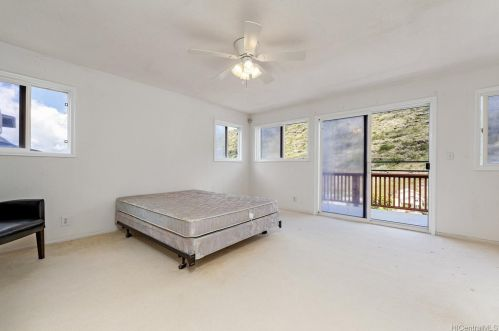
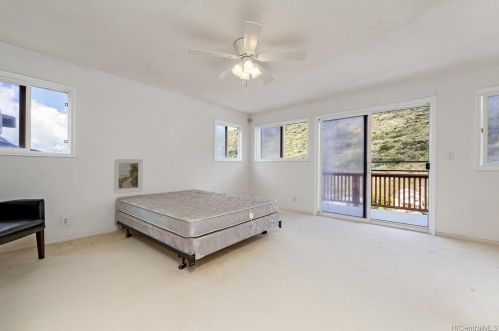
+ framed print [112,157,144,195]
